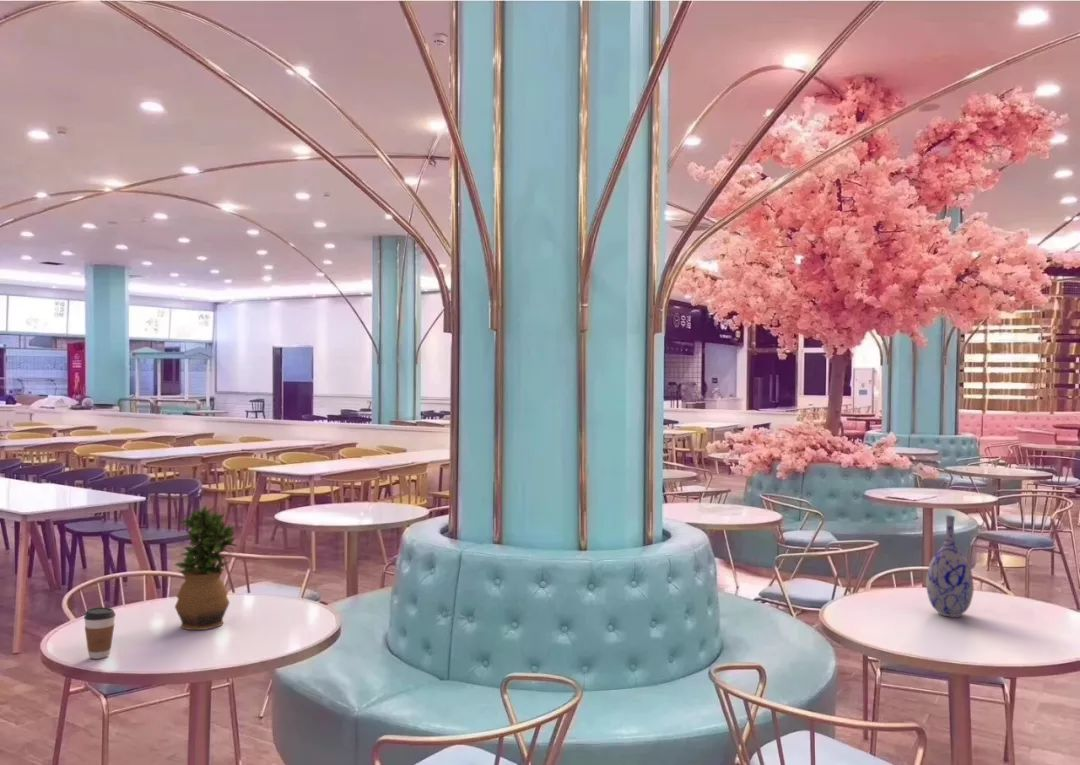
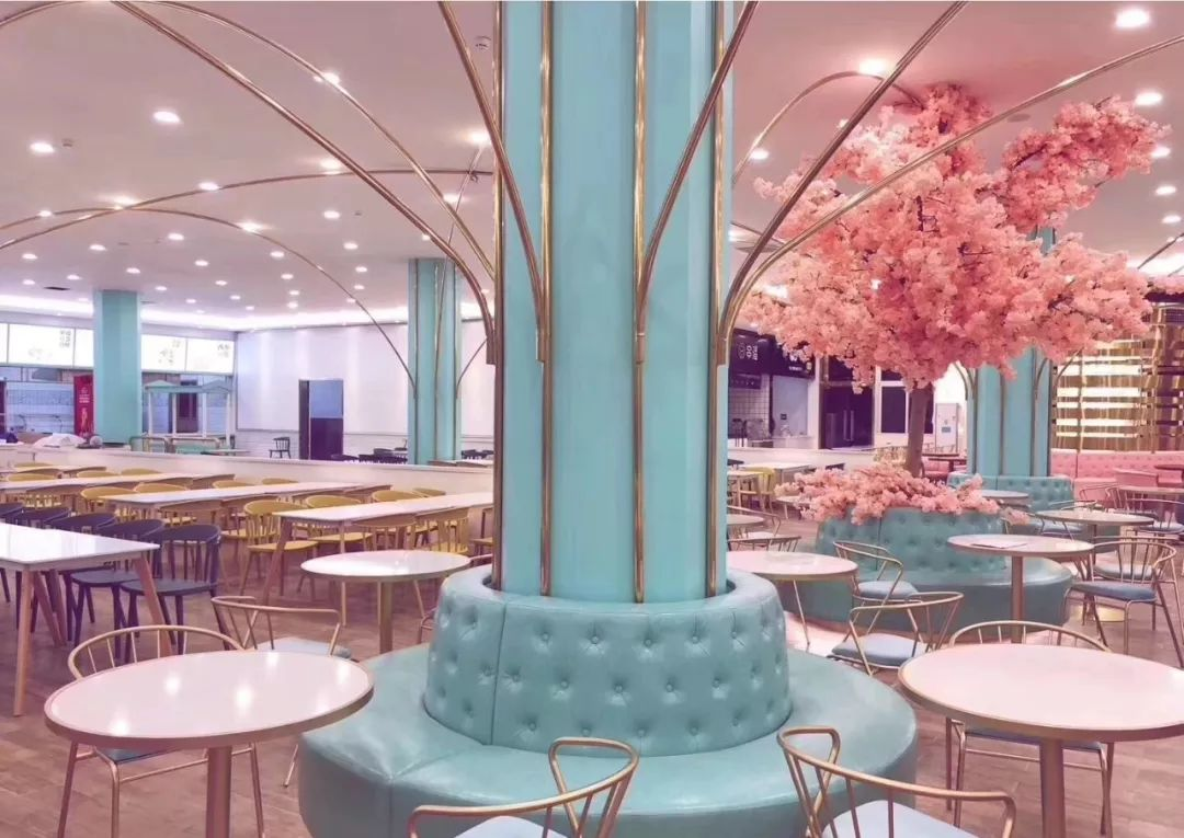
- coffee cup [83,606,117,660]
- potted plant [173,504,239,631]
- vase [925,515,975,618]
